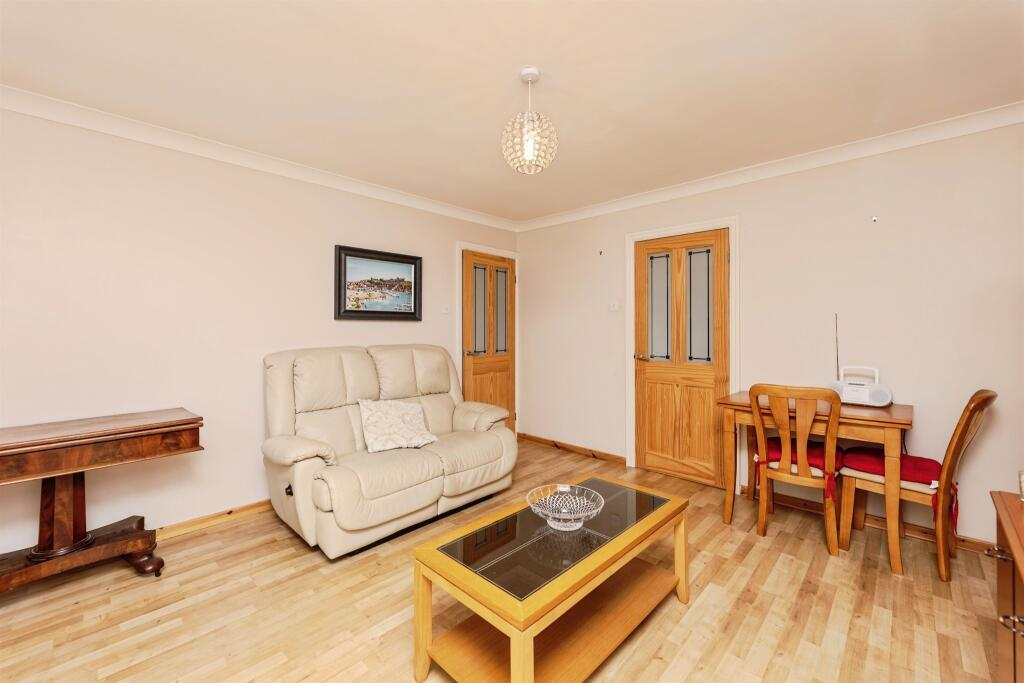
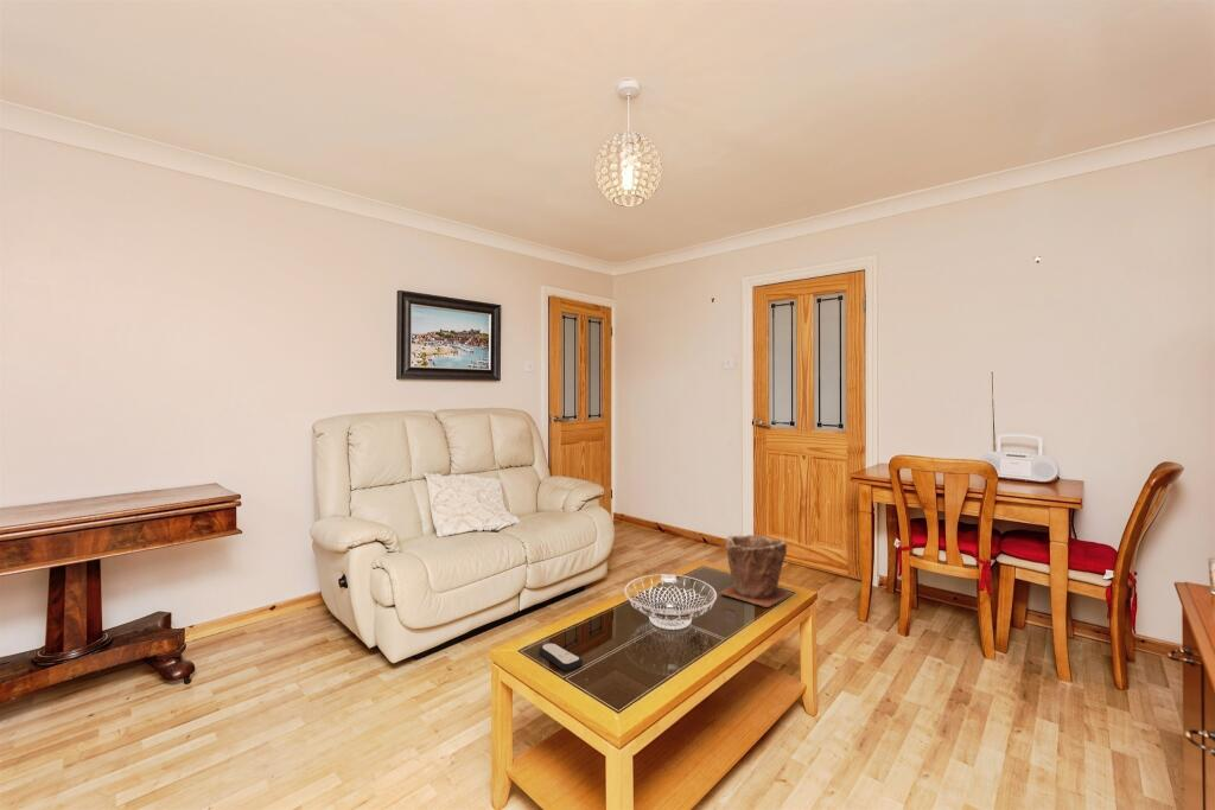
+ plant pot [719,534,794,608]
+ remote control [539,642,584,671]
